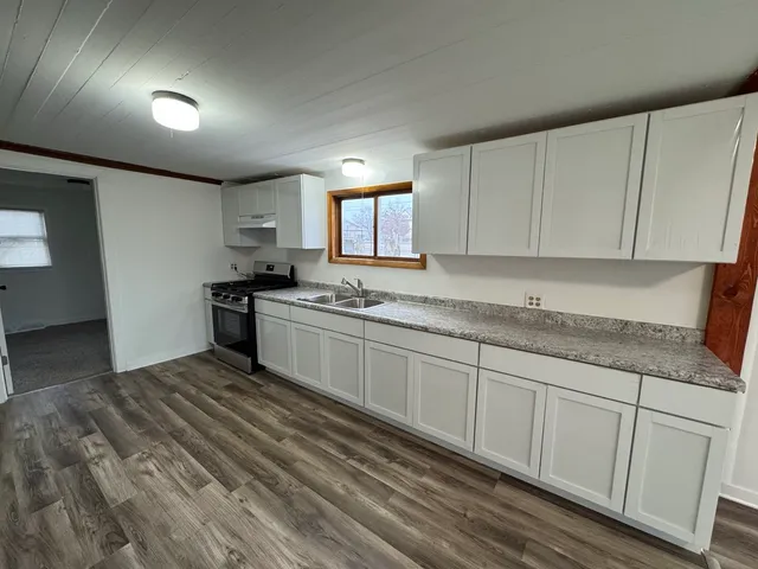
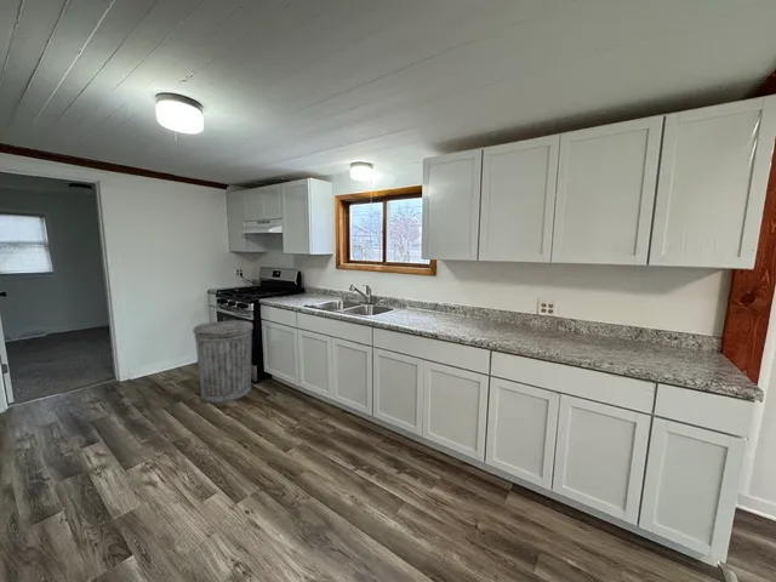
+ trash can [192,319,255,404]
